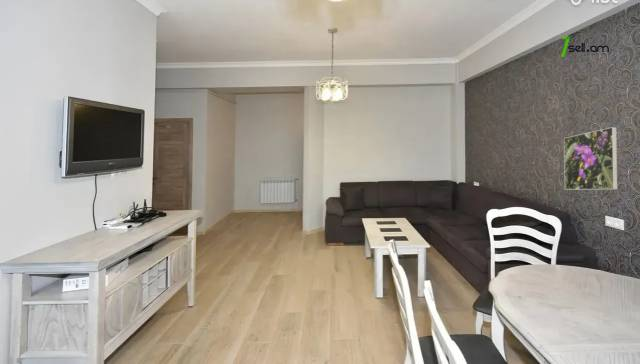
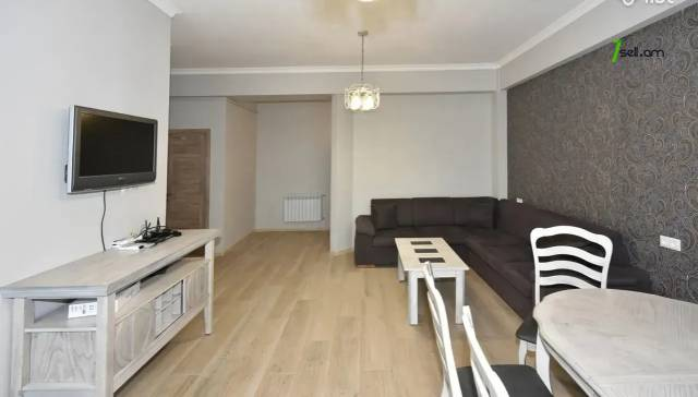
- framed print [563,126,619,191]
